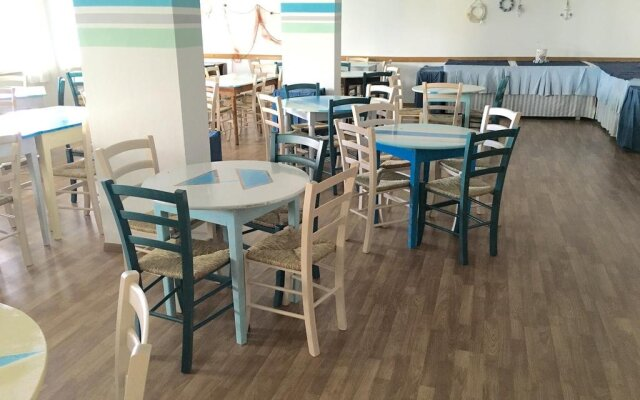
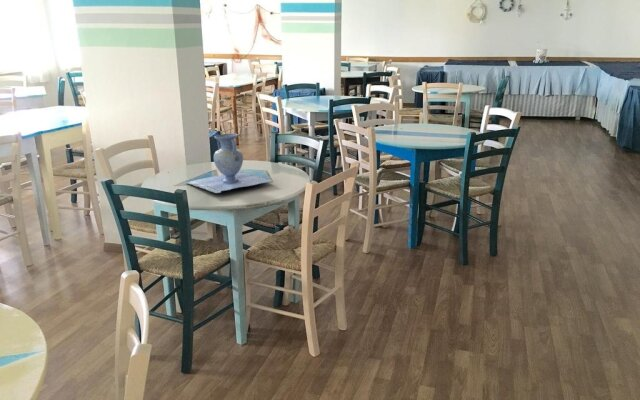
+ vase [186,133,275,194]
